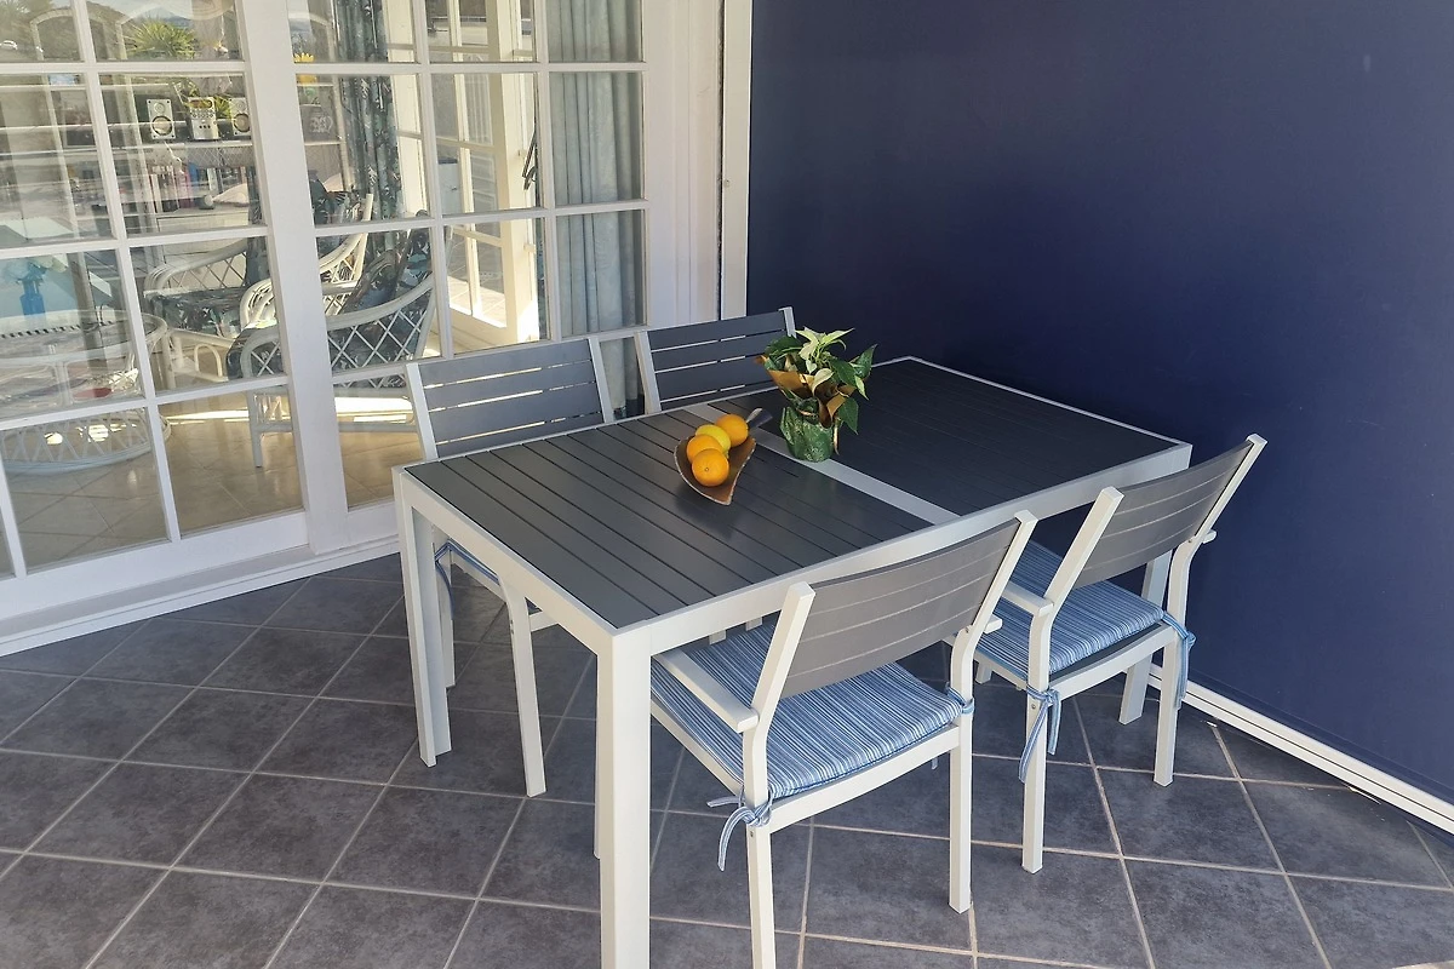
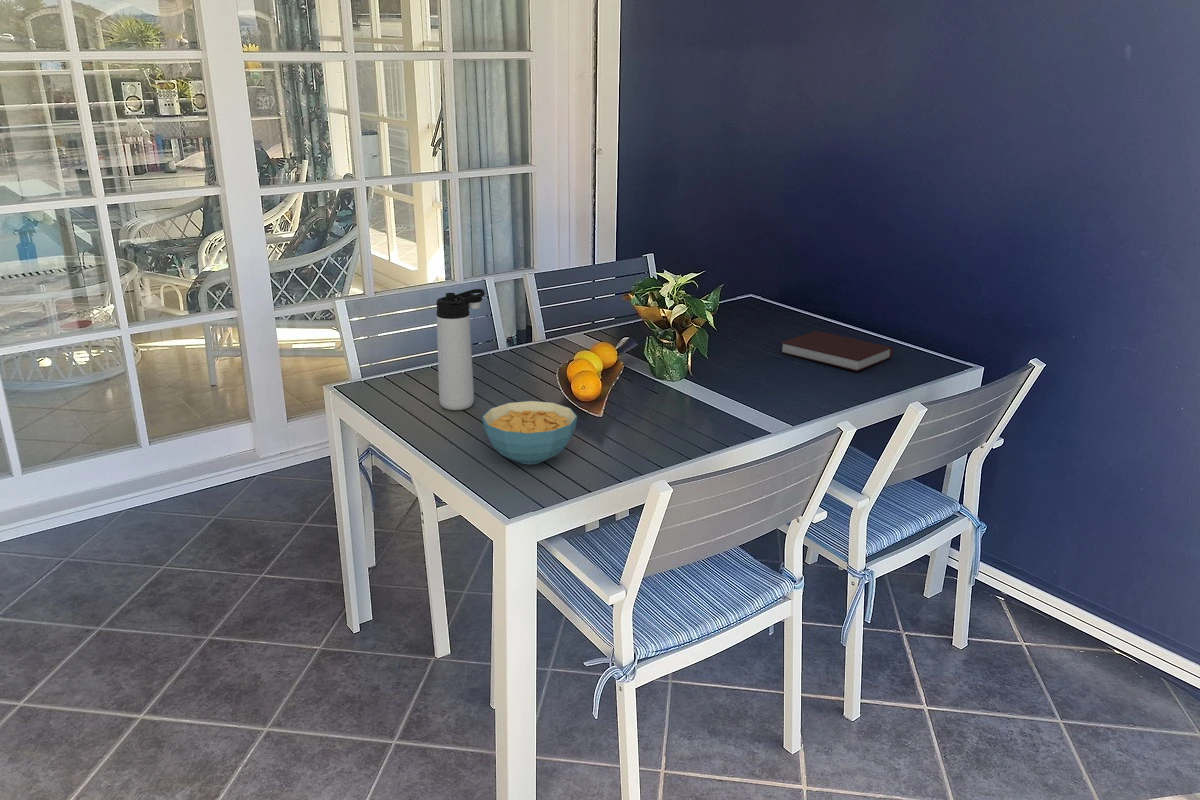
+ thermos bottle [435,288,486,411]
+ cereal bowl [481,400,578,465]
+ notebook [779,330,894,372]
